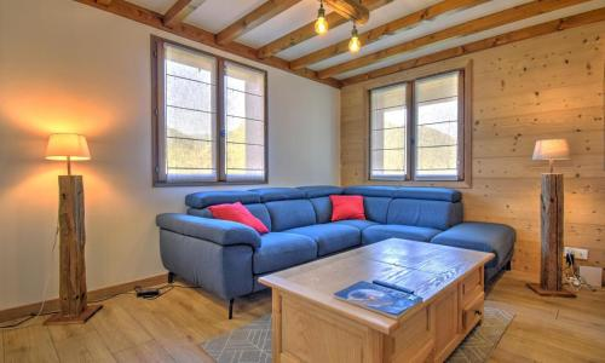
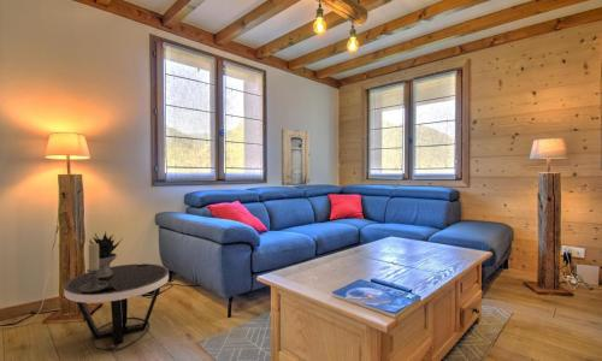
+ side table [63,261,170,351]
+ potted plant [88,230,124,278]
+ wall art [281,128,311,187]
+ candle holder [79,243,114,292]
